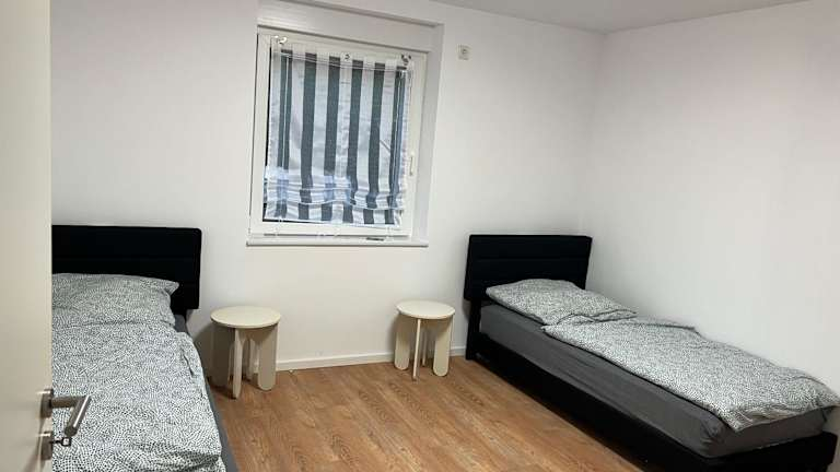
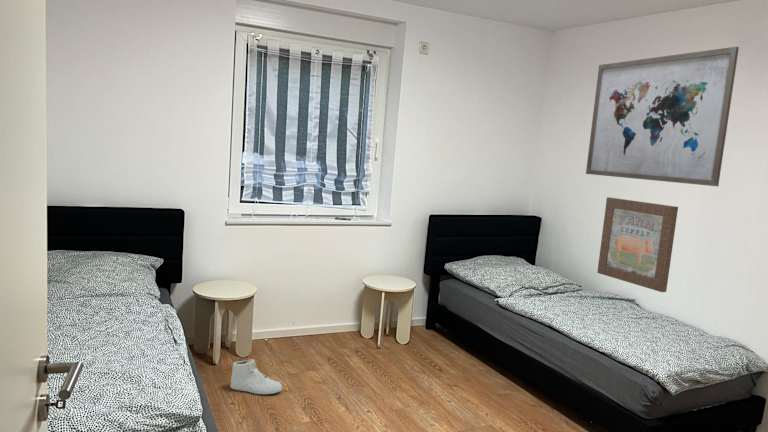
+ wall art [596,196,679,293]
+ wall art [585,46,740,187]
+ sneaker [229,358,283,395]
